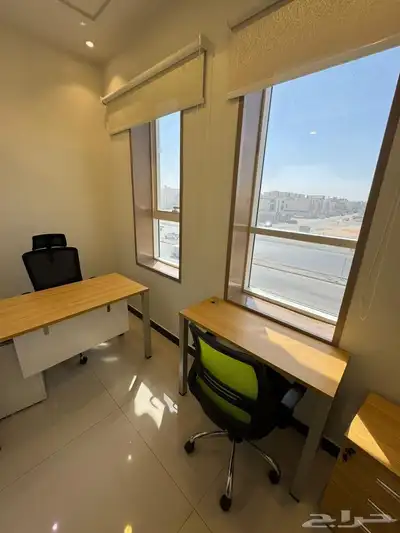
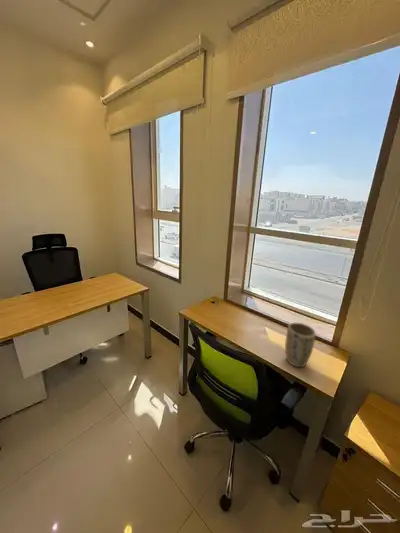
+ plant pot [284,322,317,368]
